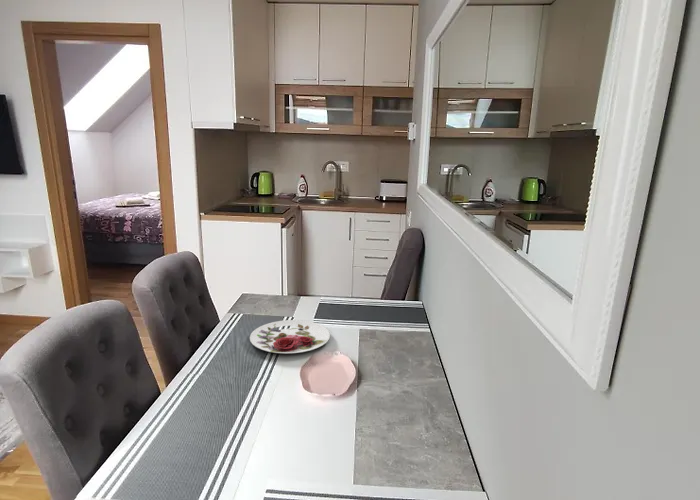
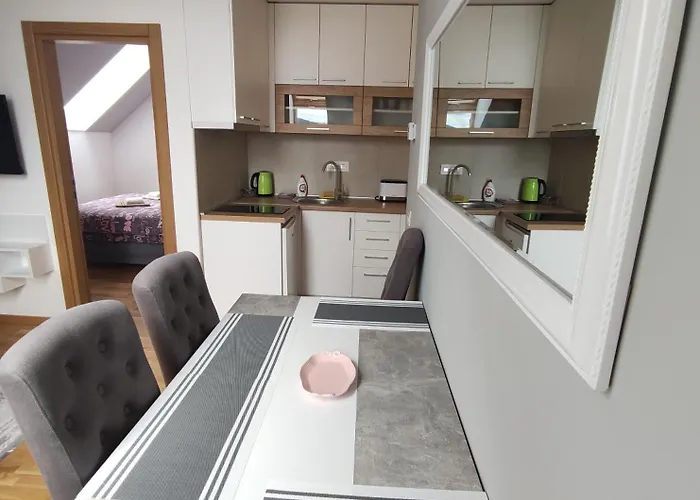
- plate [249,319,331,354]
